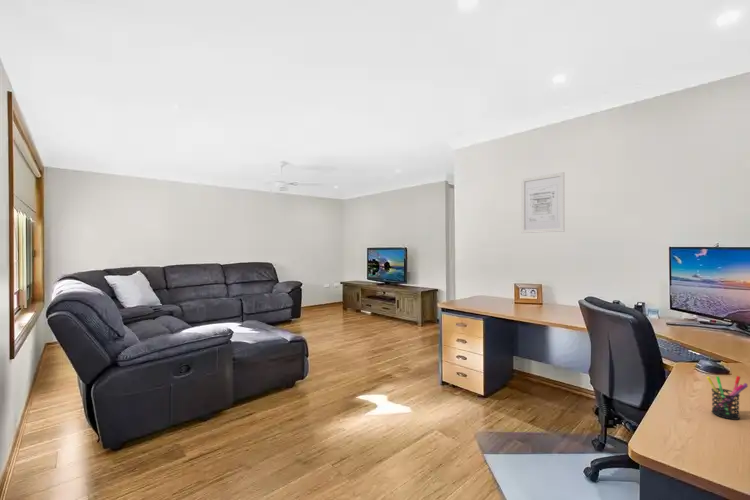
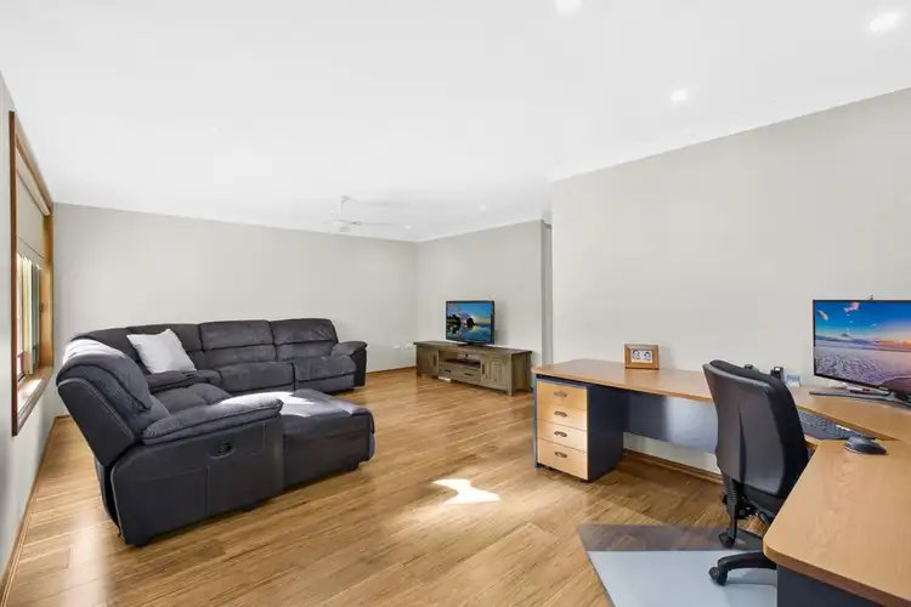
- wall art [520,171,565,234]
- pen holder [705,375,749,421]
